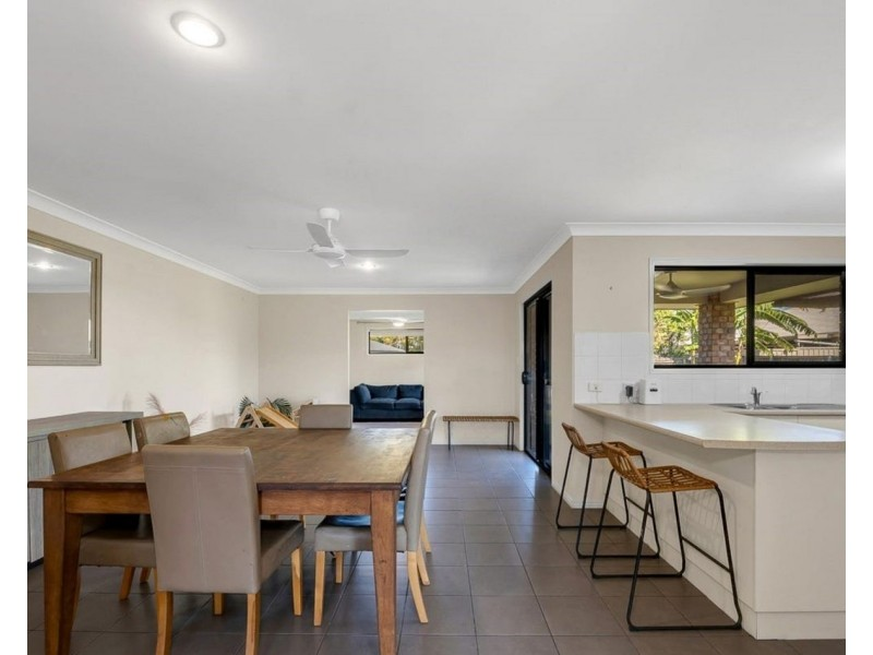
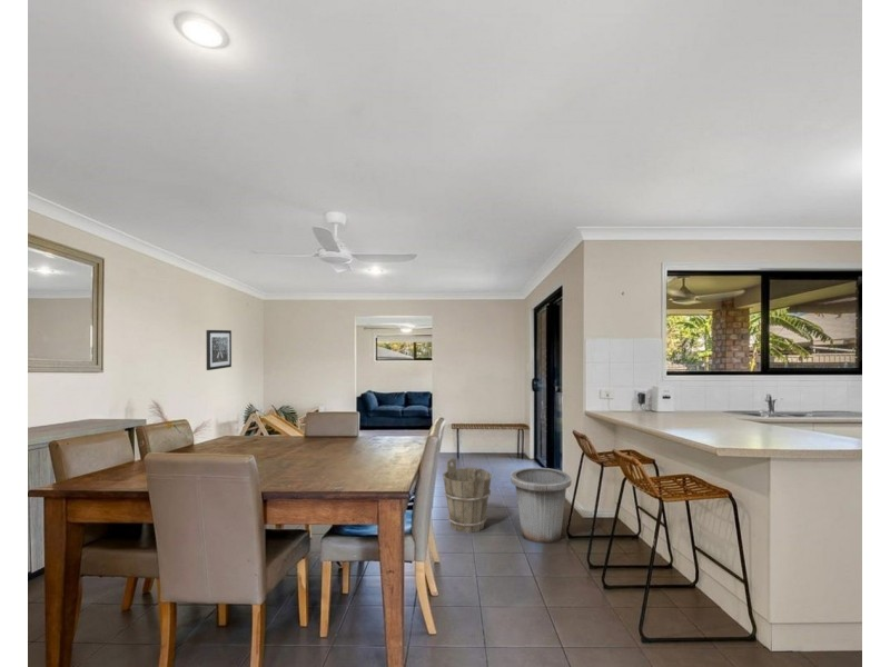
+ wall art [205,329,233,371]
+ bucket [442,457,493,534]
+ trash can [510,467,573,545]
